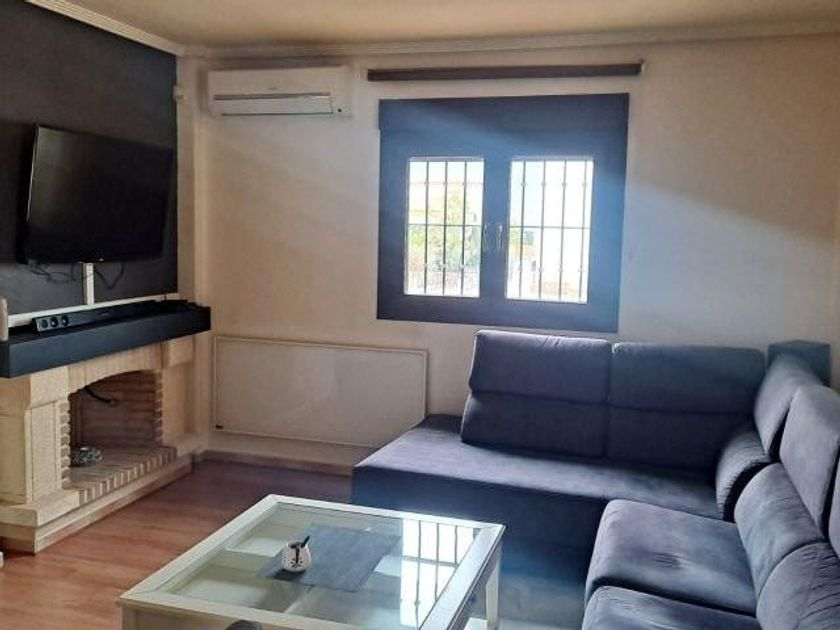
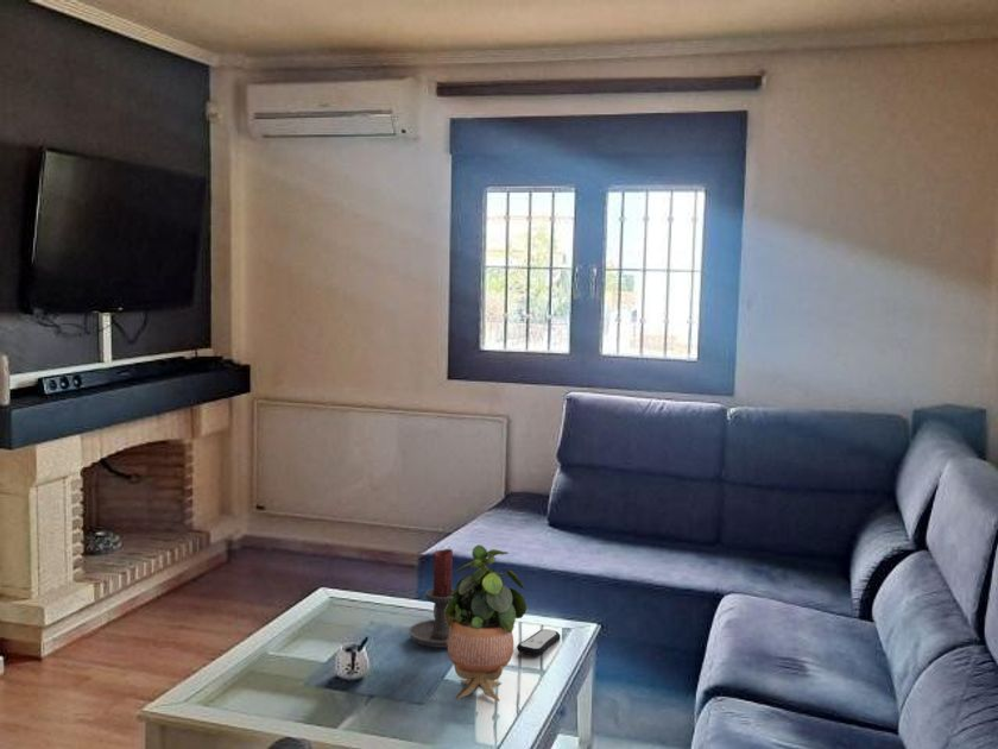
+ potted plant [446,543,528,703]
+ remote control [516,629,561,657]
+ candle holder [408,548,455,649]
